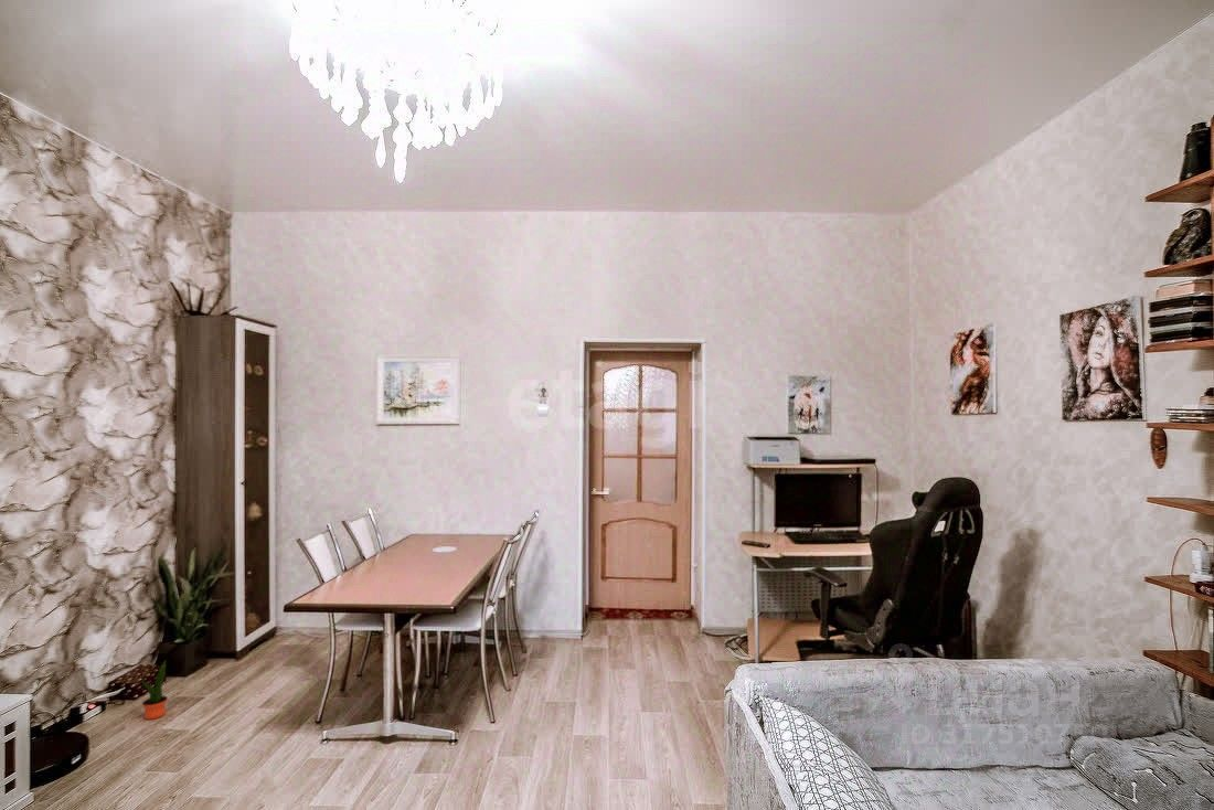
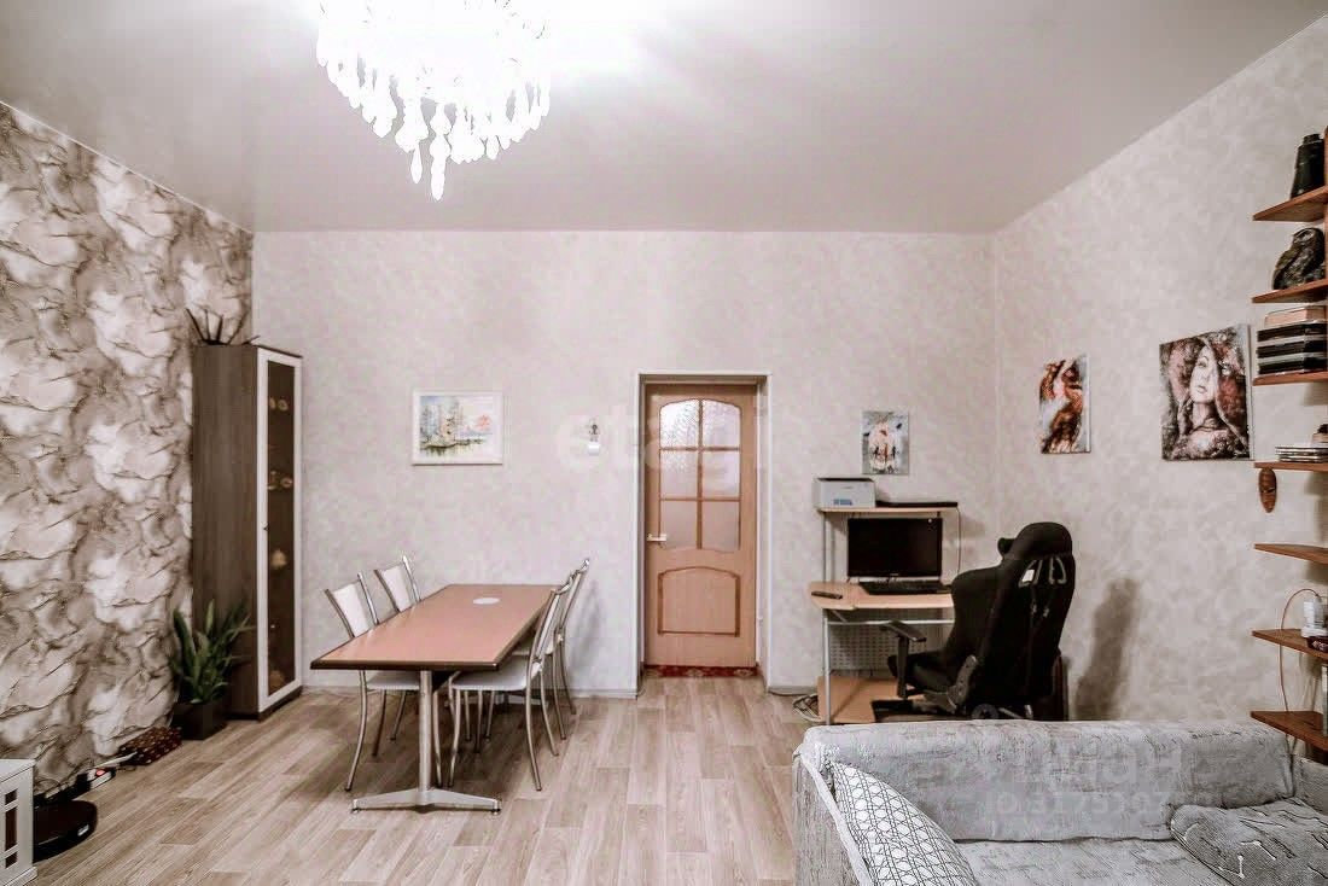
- potted plant [140,659,169,721]
